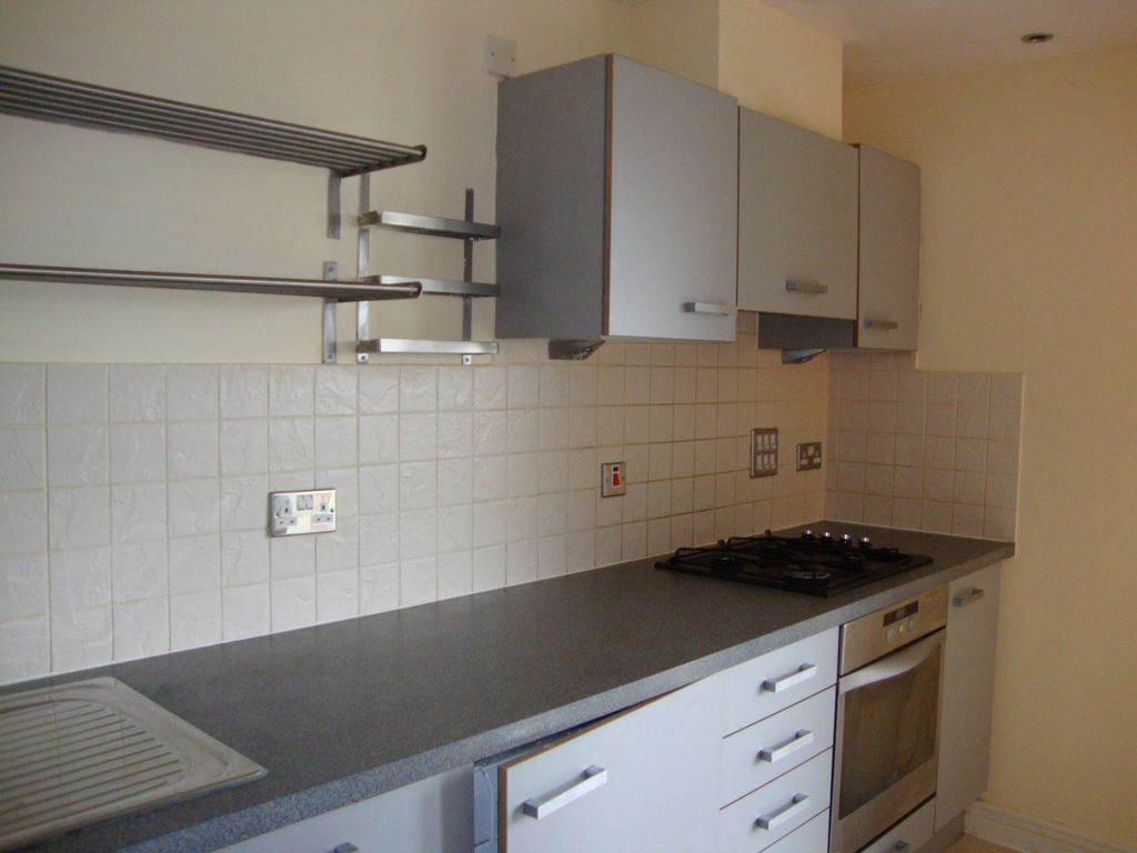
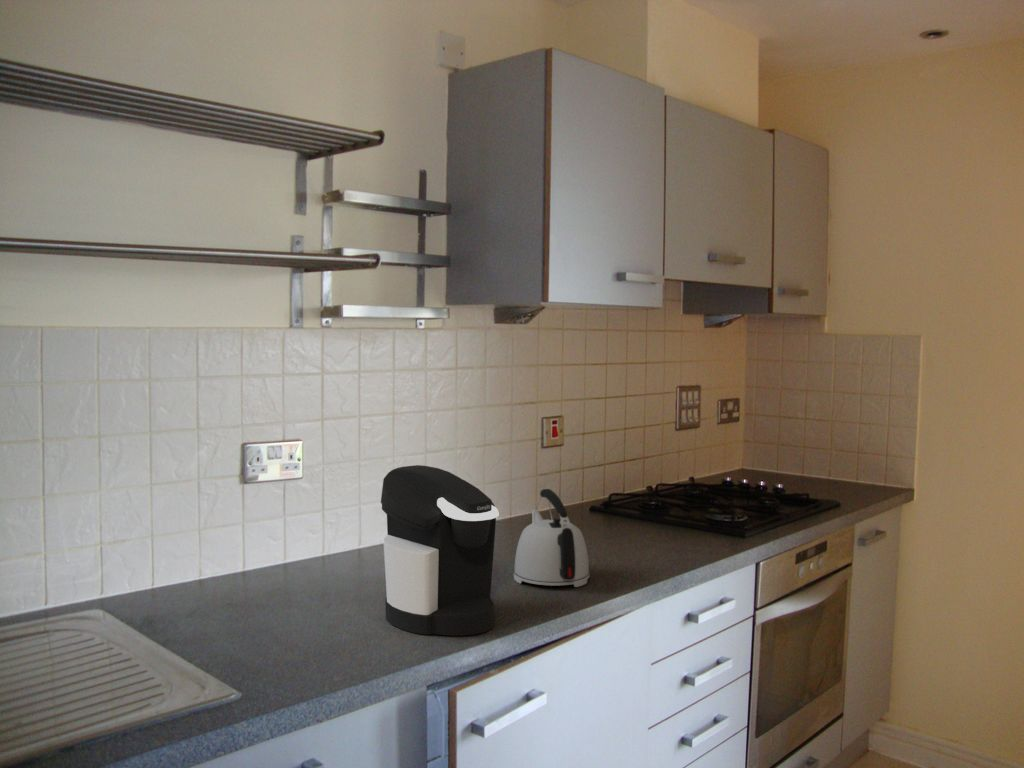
+ kettle [513,488,591,588]
+ coffee maker [380,464,499,636]
